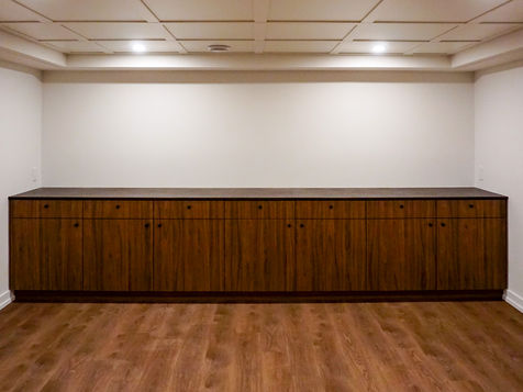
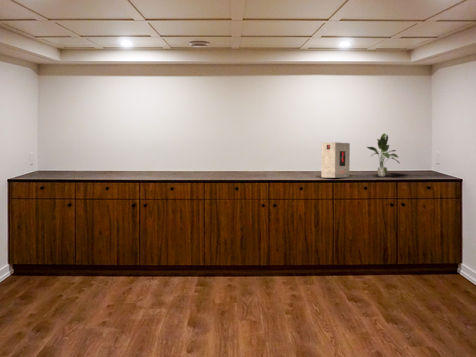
+ potted plant [366,132,400,177]
+ box [320,141,351,179]
